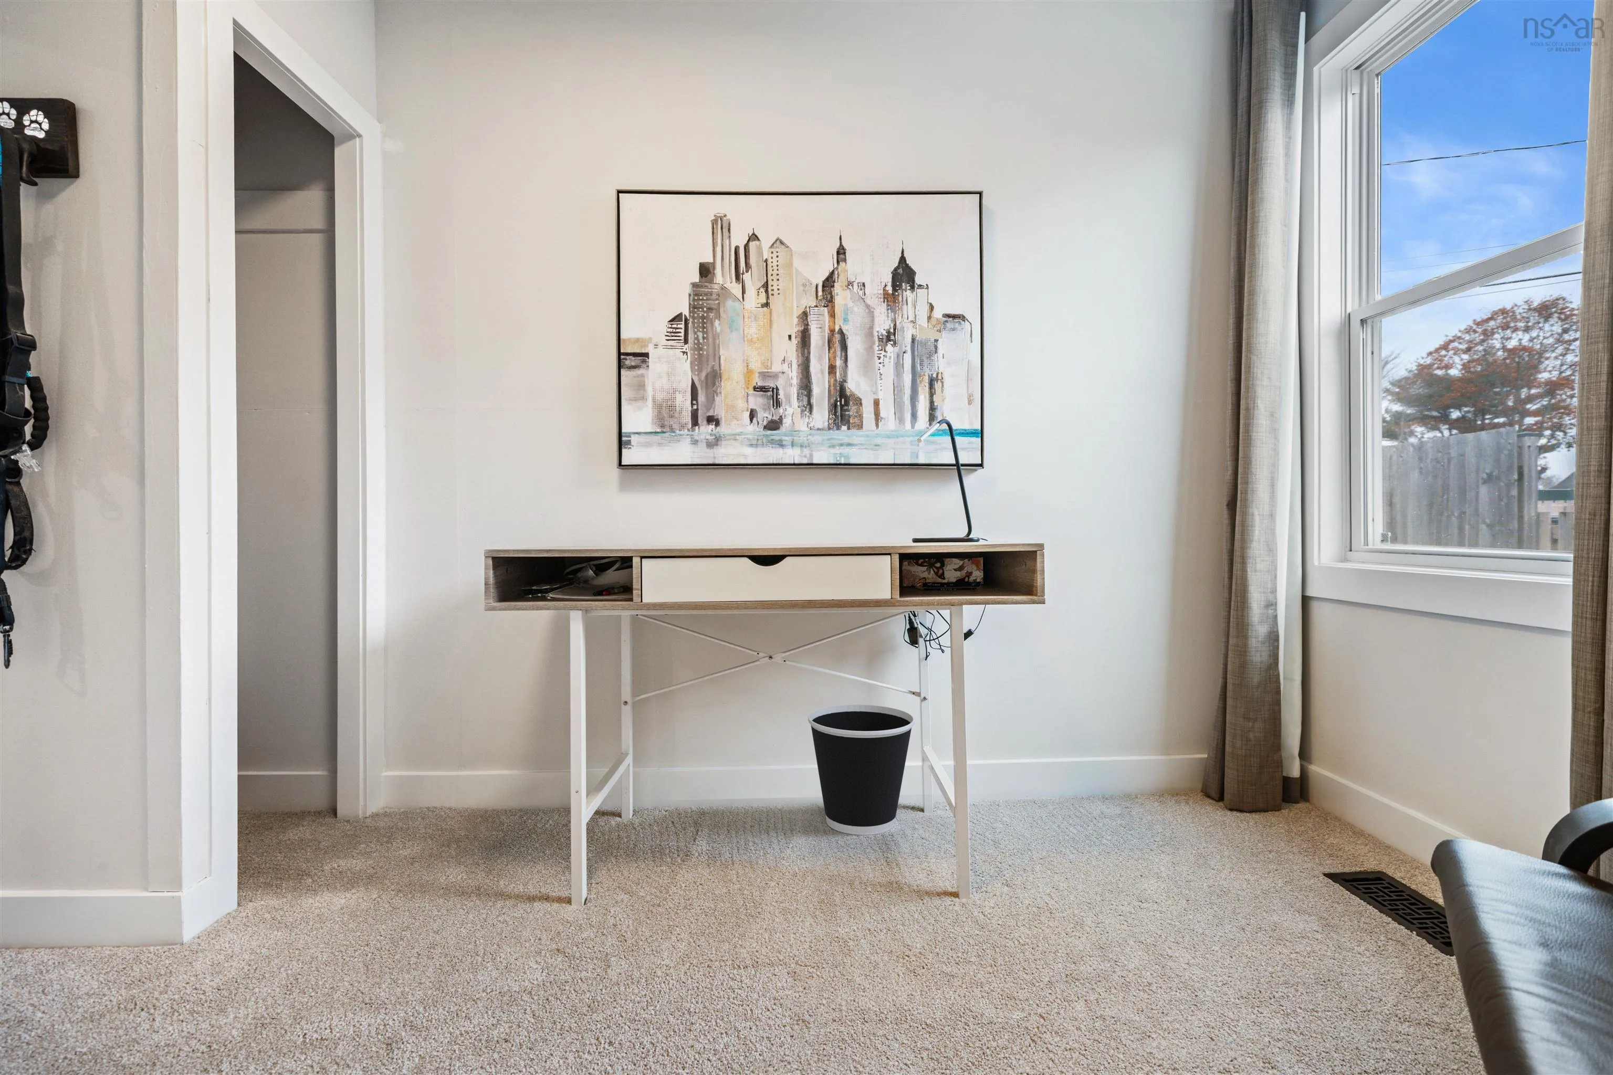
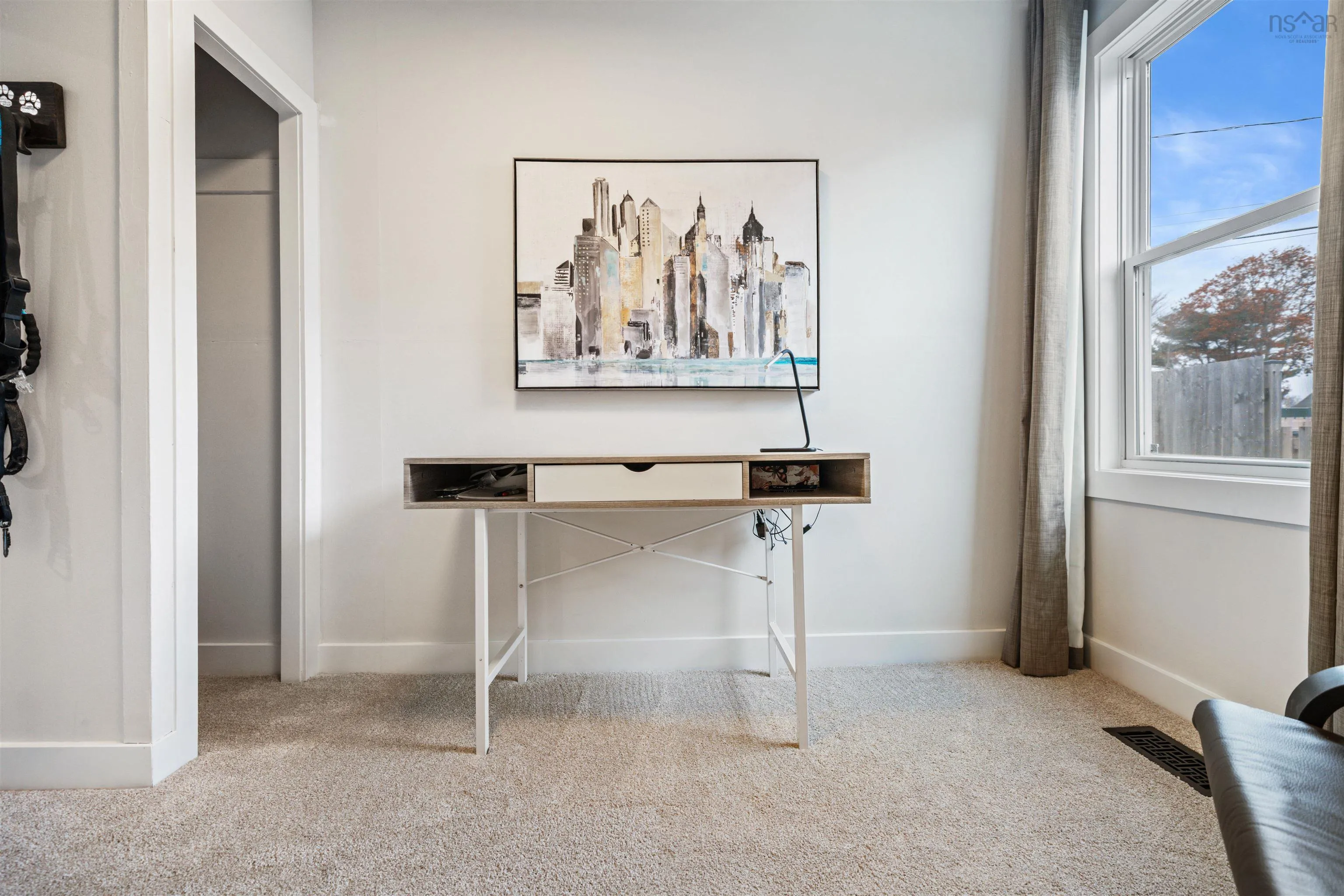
- wastebasket [808,704,916,836]
